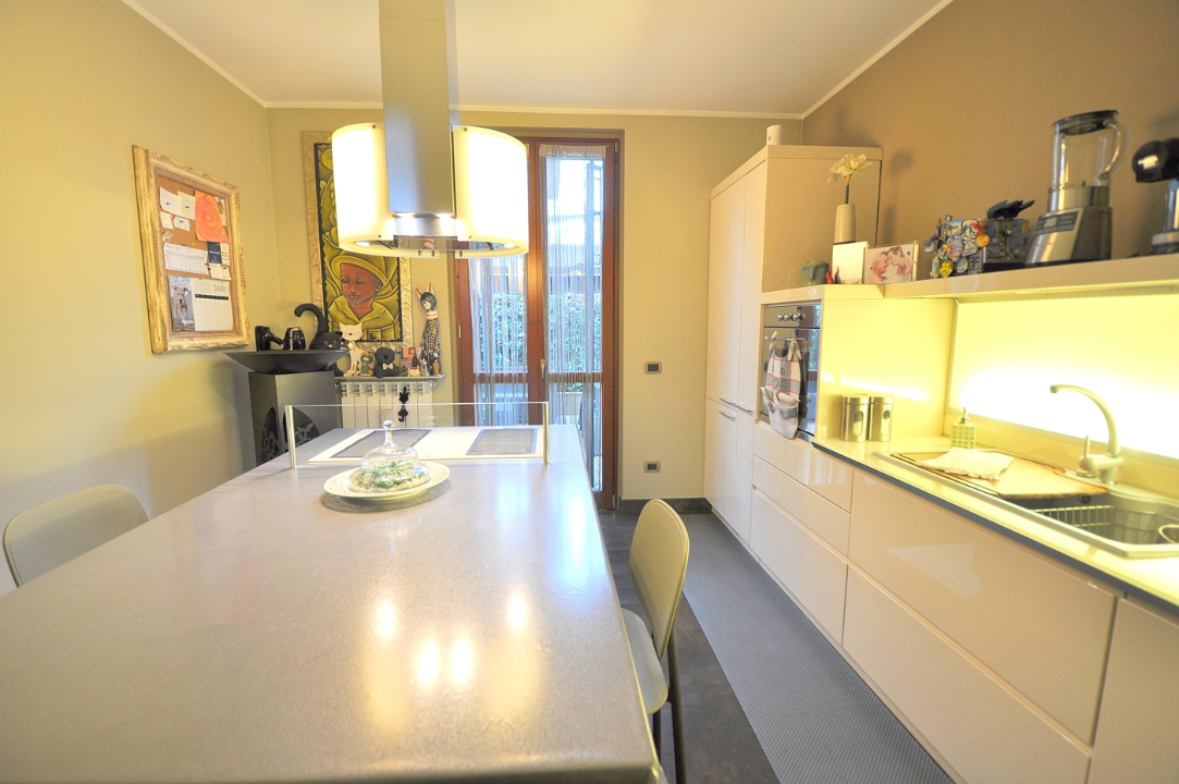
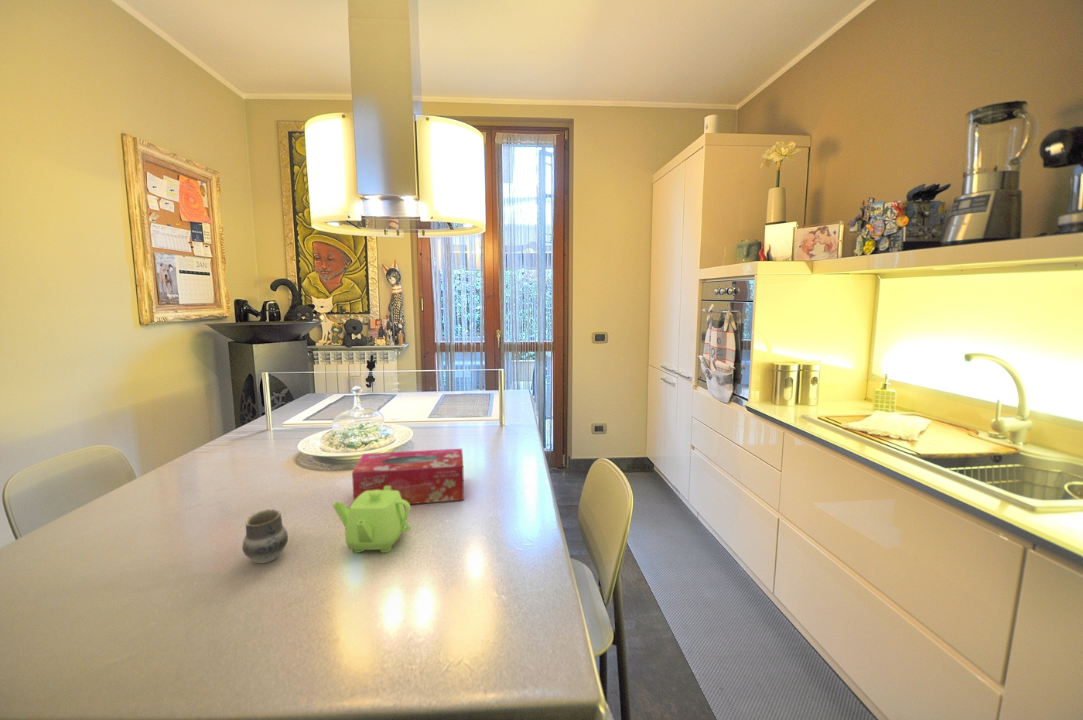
+ cup [241,508,289,564]
+ tissue box [351,448,465,505]
+ teapot [332,486,411,554]
